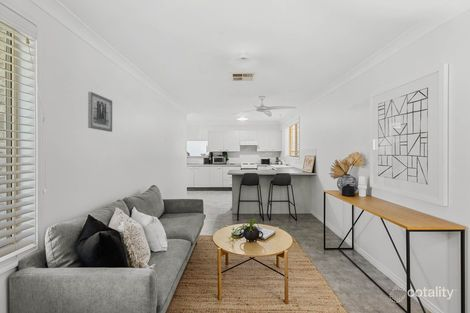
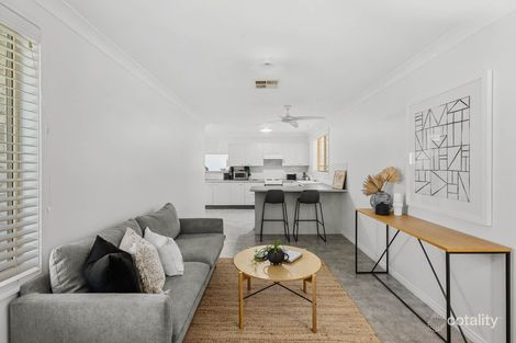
- wall art [87,91,113,133]
